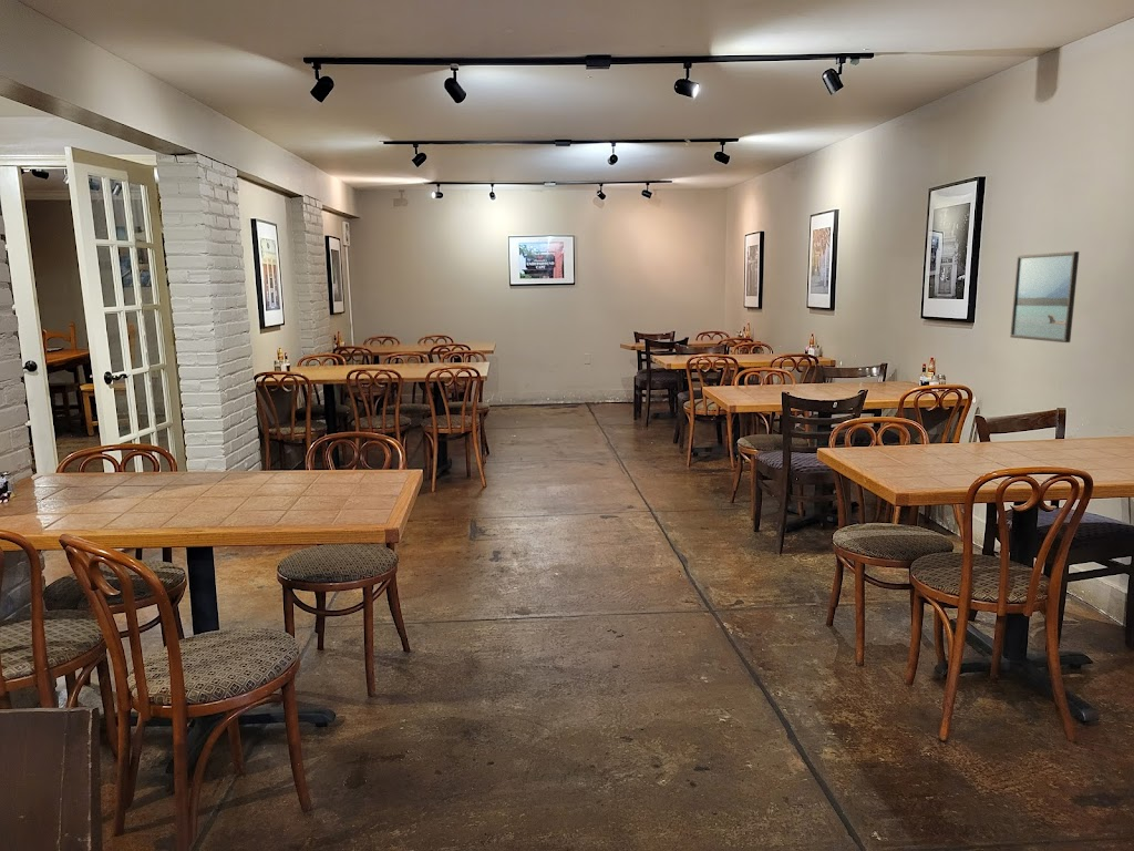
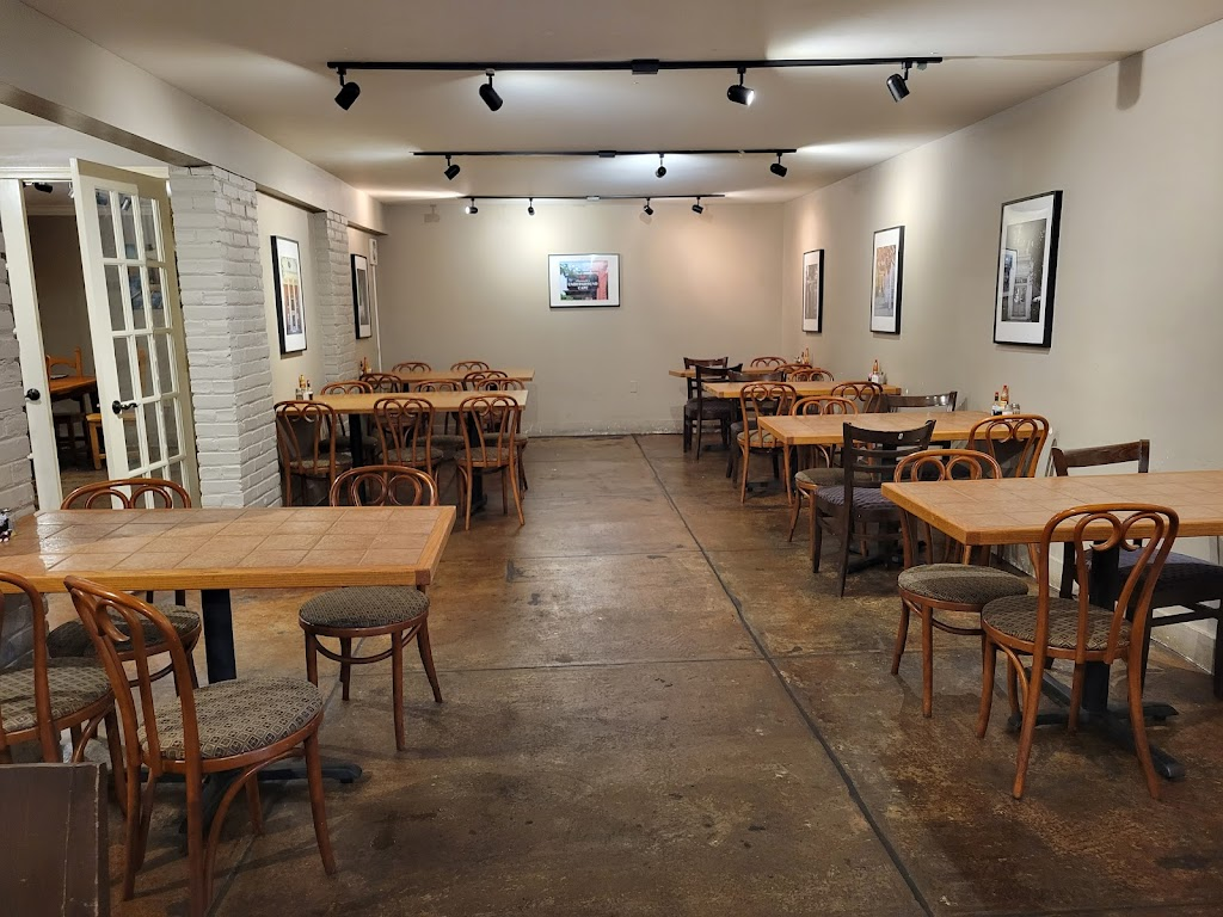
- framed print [1009,250,1080,344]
